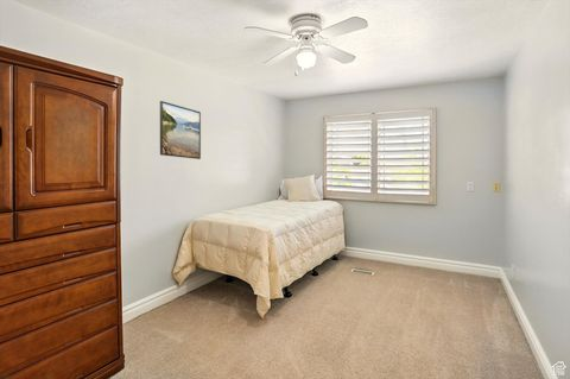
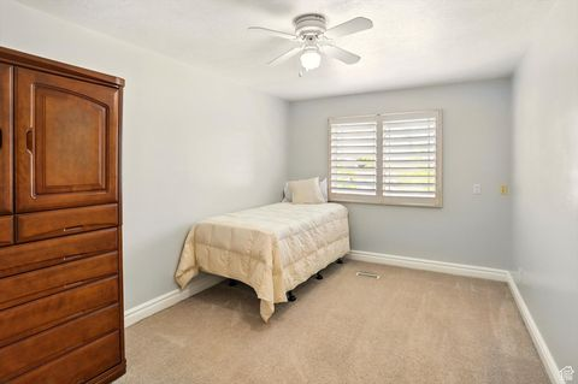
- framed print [159,100,202,160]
